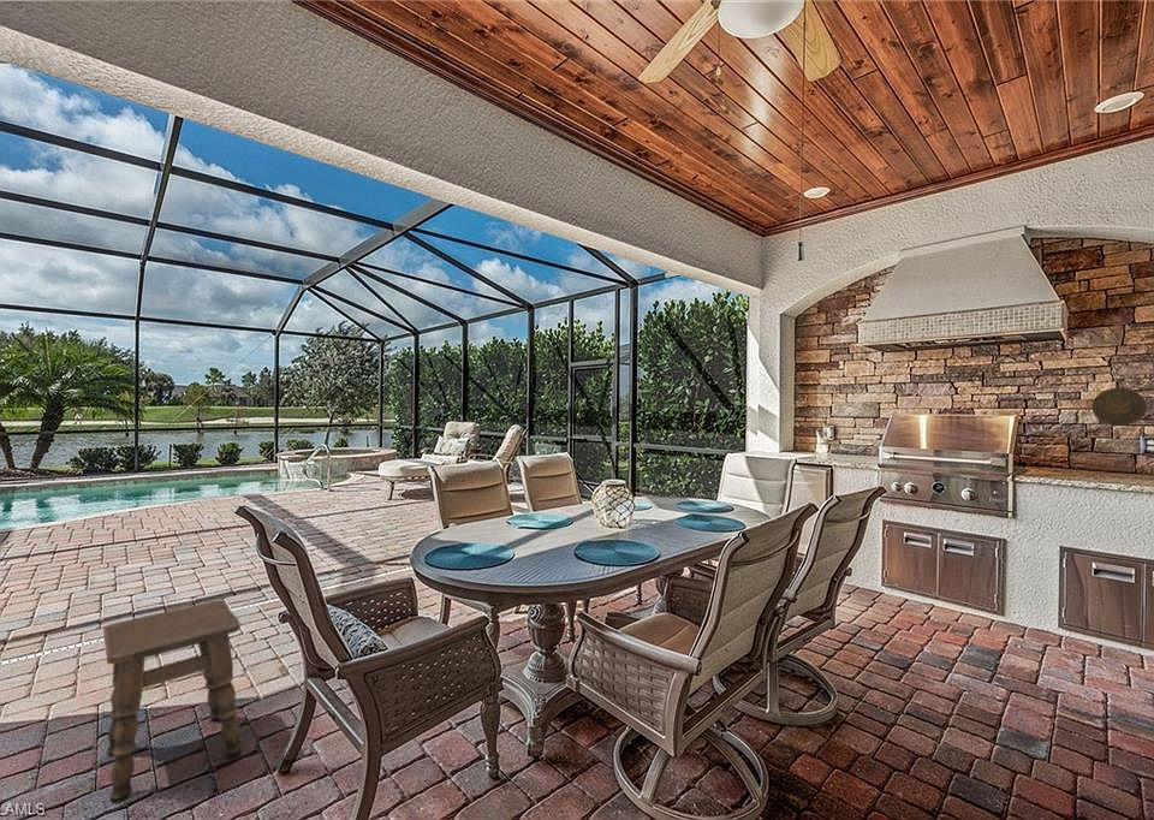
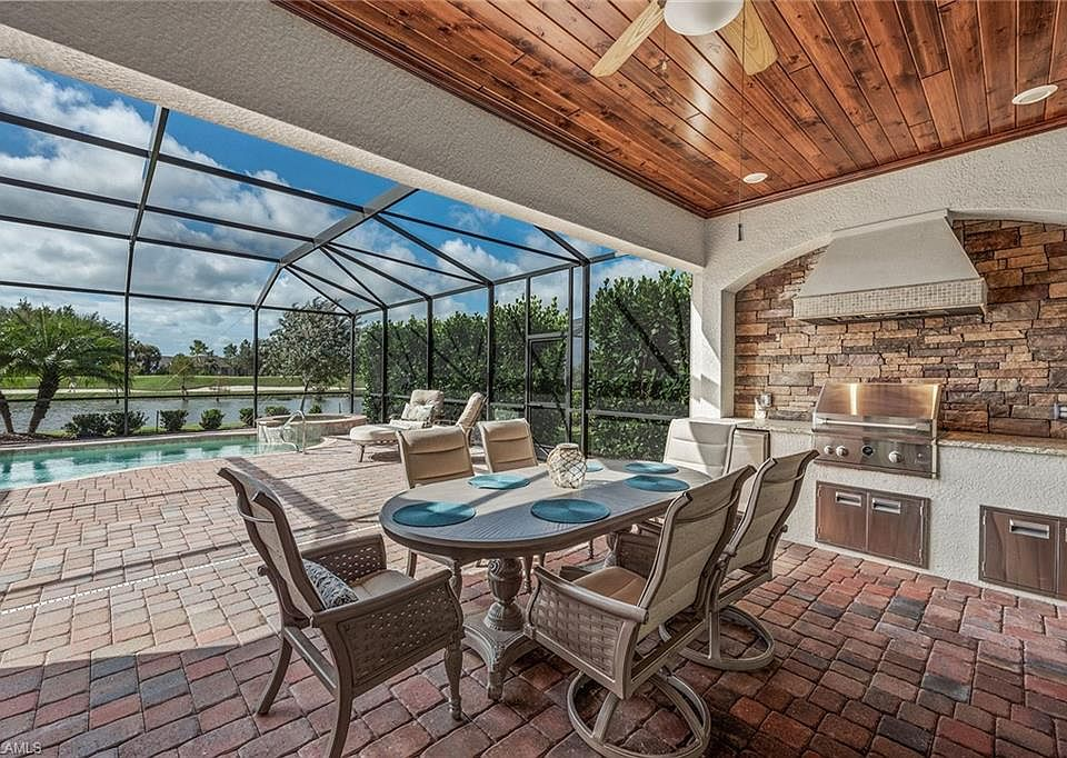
- decorative plate [1090,387,1148,427]
- side table [102,599,243,806]
